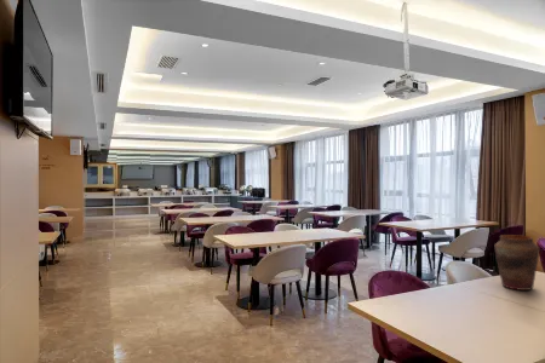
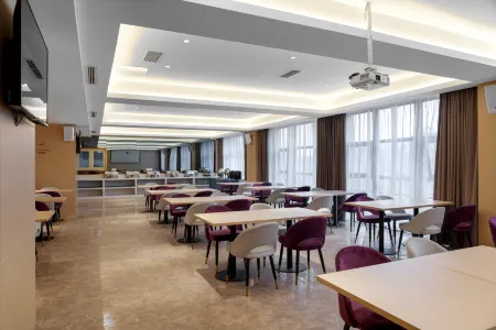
- vase [494,234,540,292]
